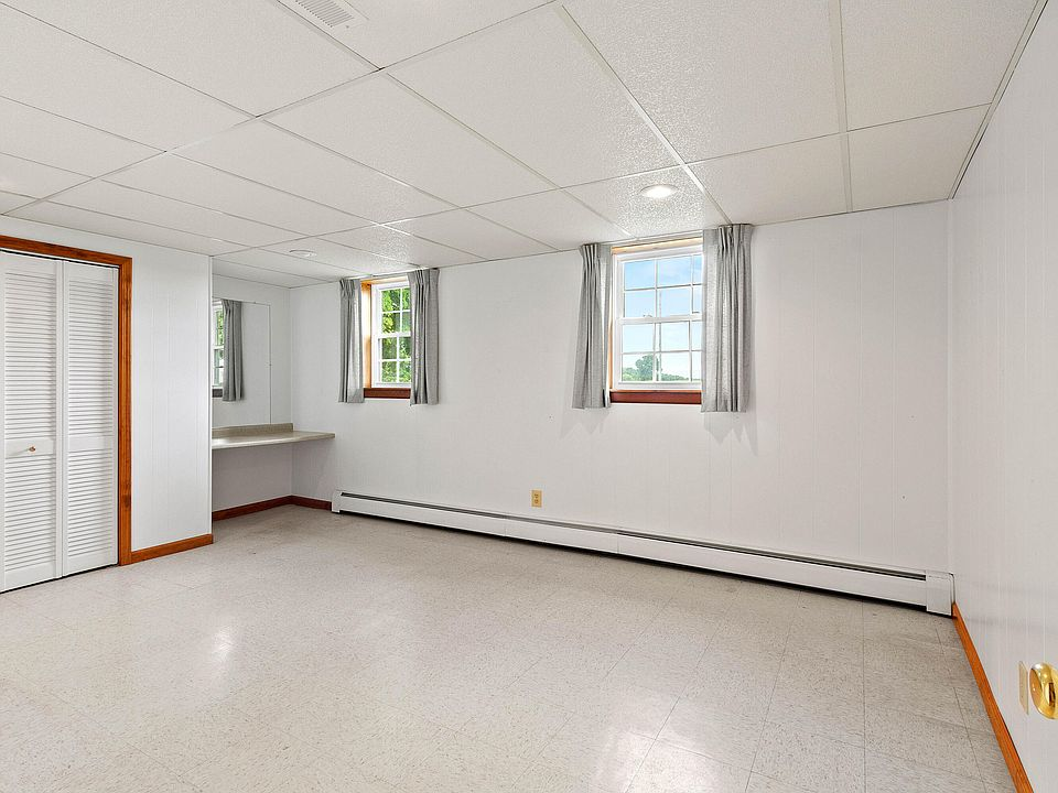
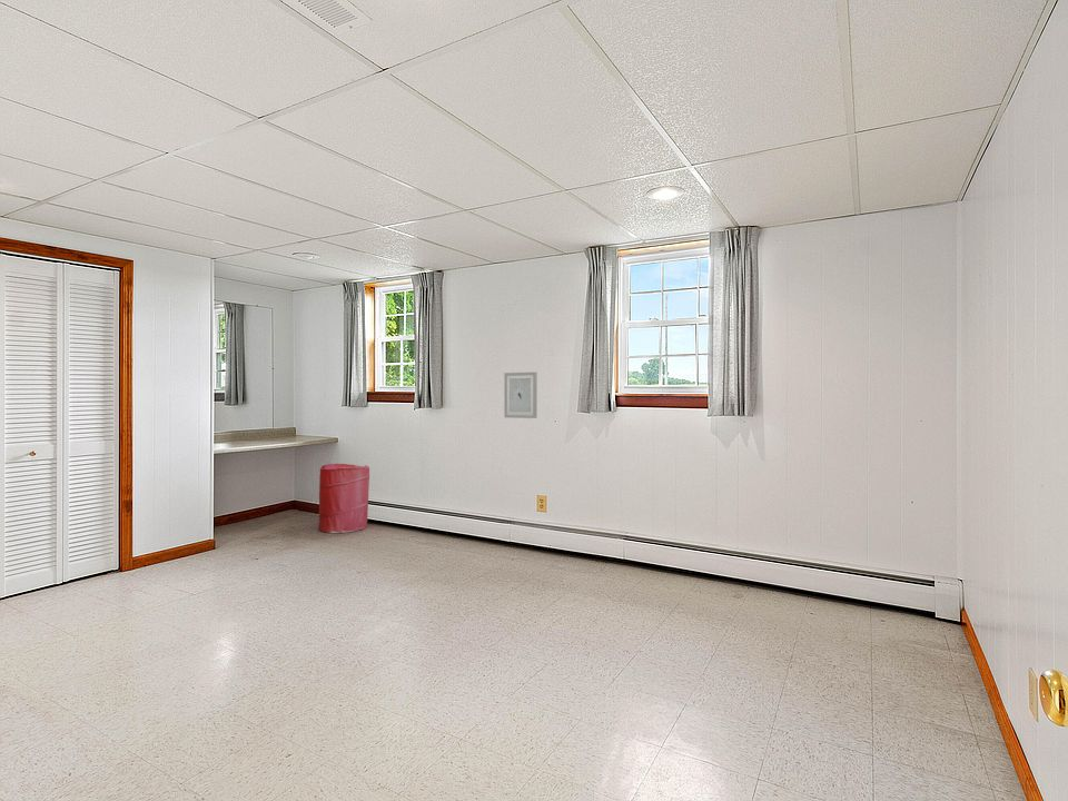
+ wall art [503,372,538,419]
+ laundry hamper [317,463,370,534]
